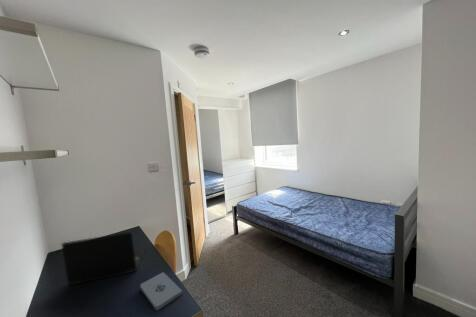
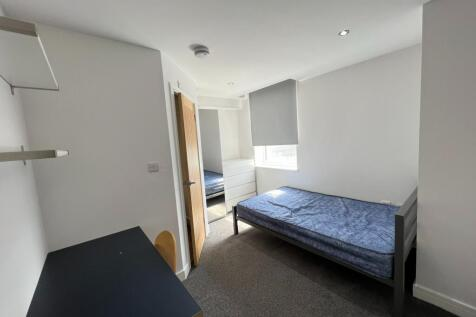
- laptop [61,231,146,287]
- notepad [139,271,183,311]
